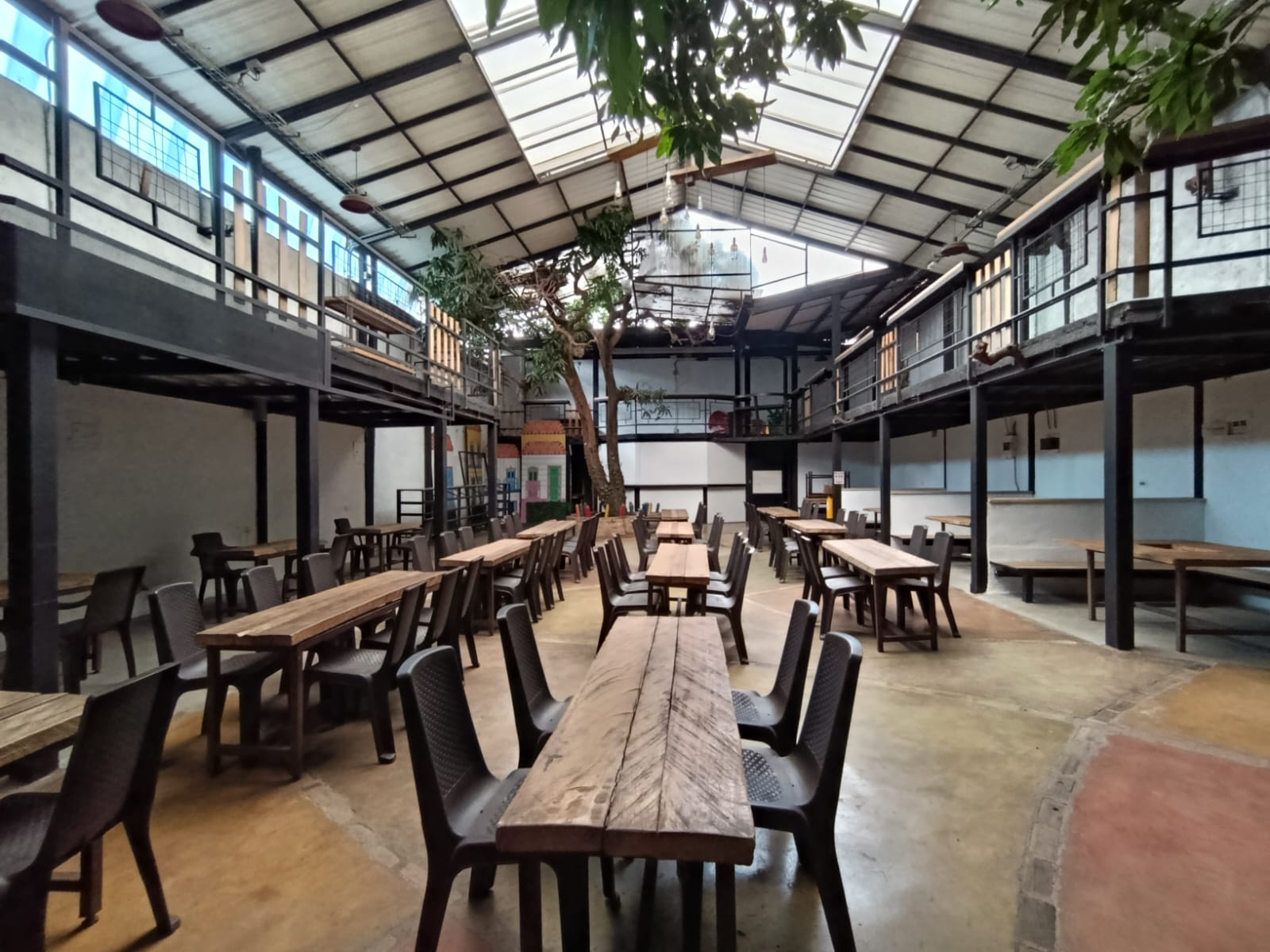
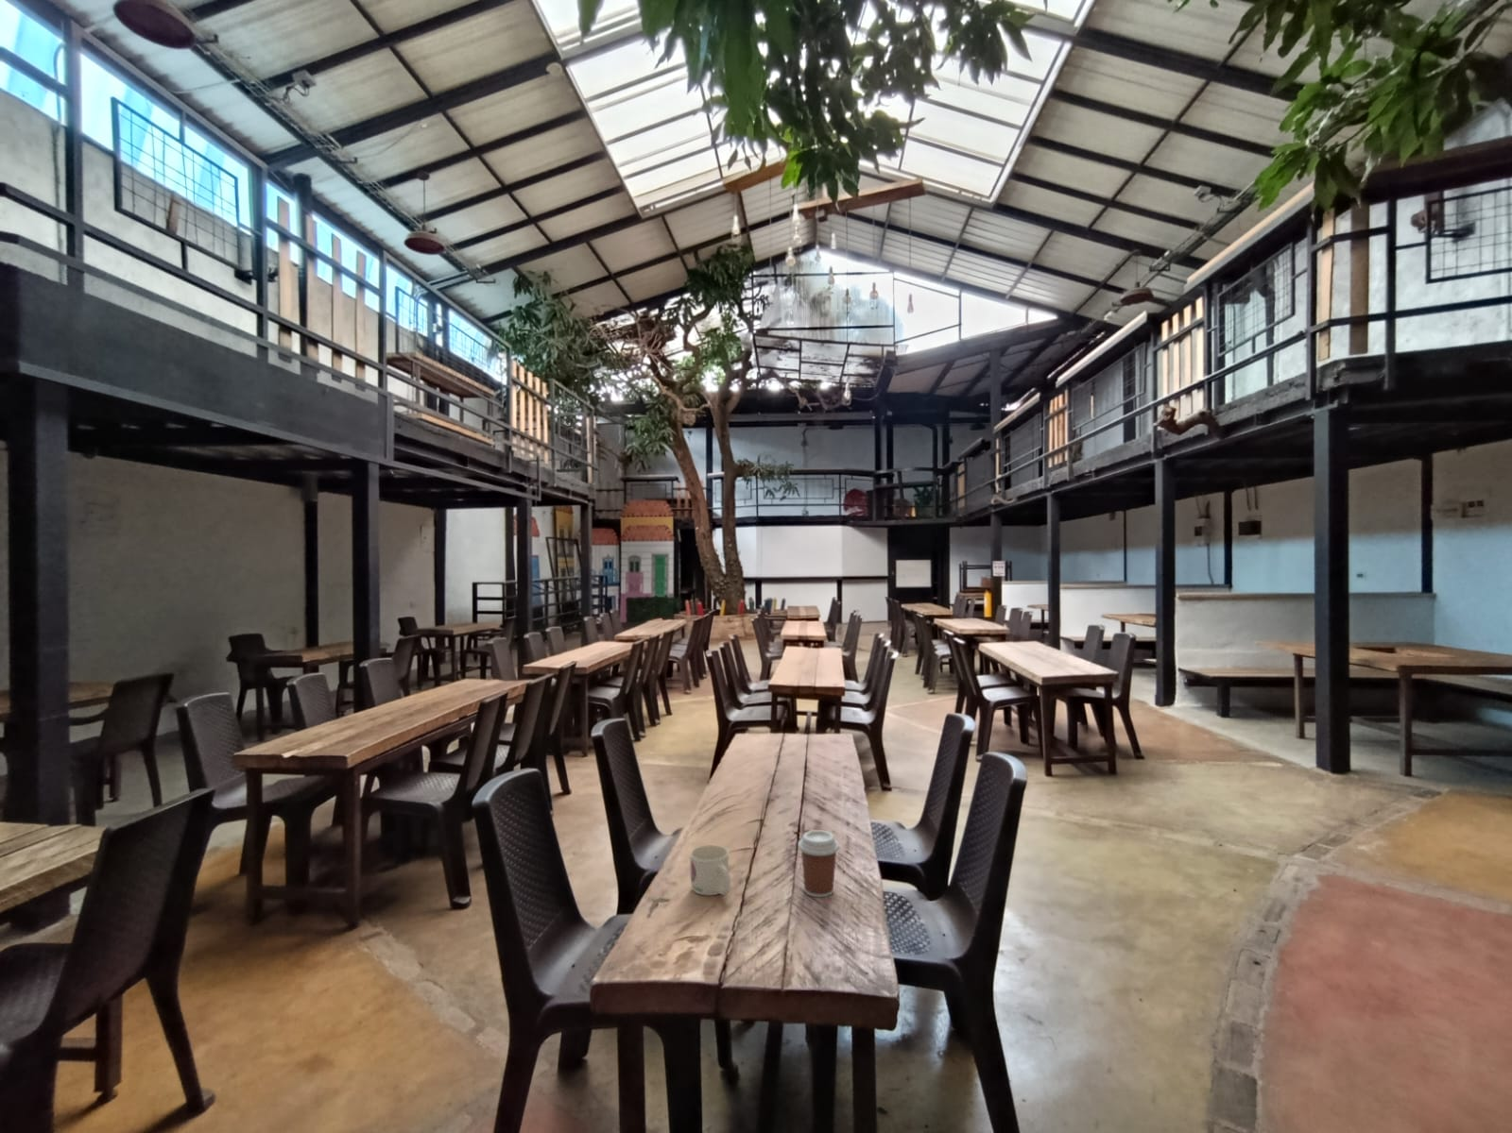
+ coffee cup [798,830,841,897]
+ mug [689,844,731,896]
